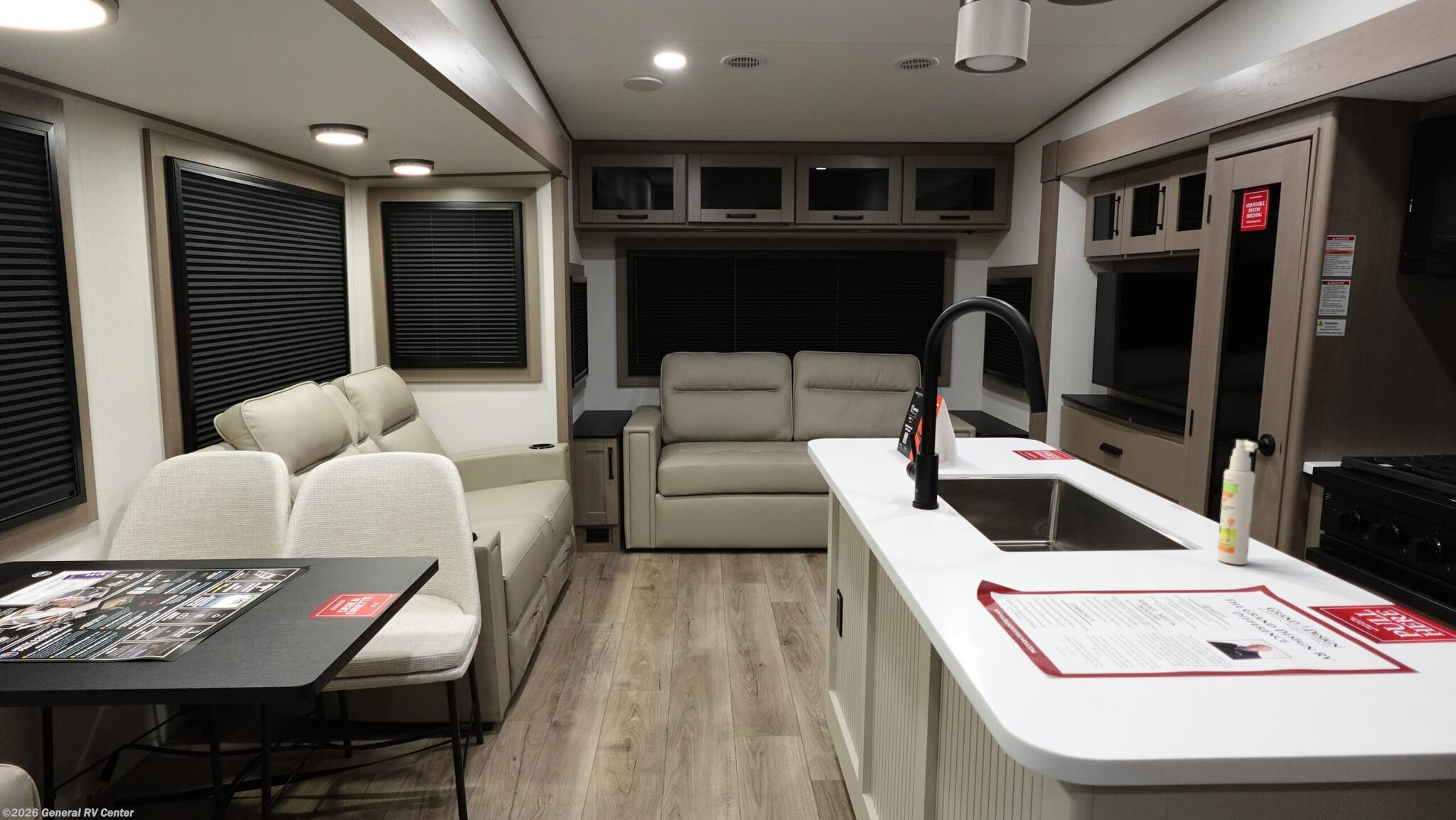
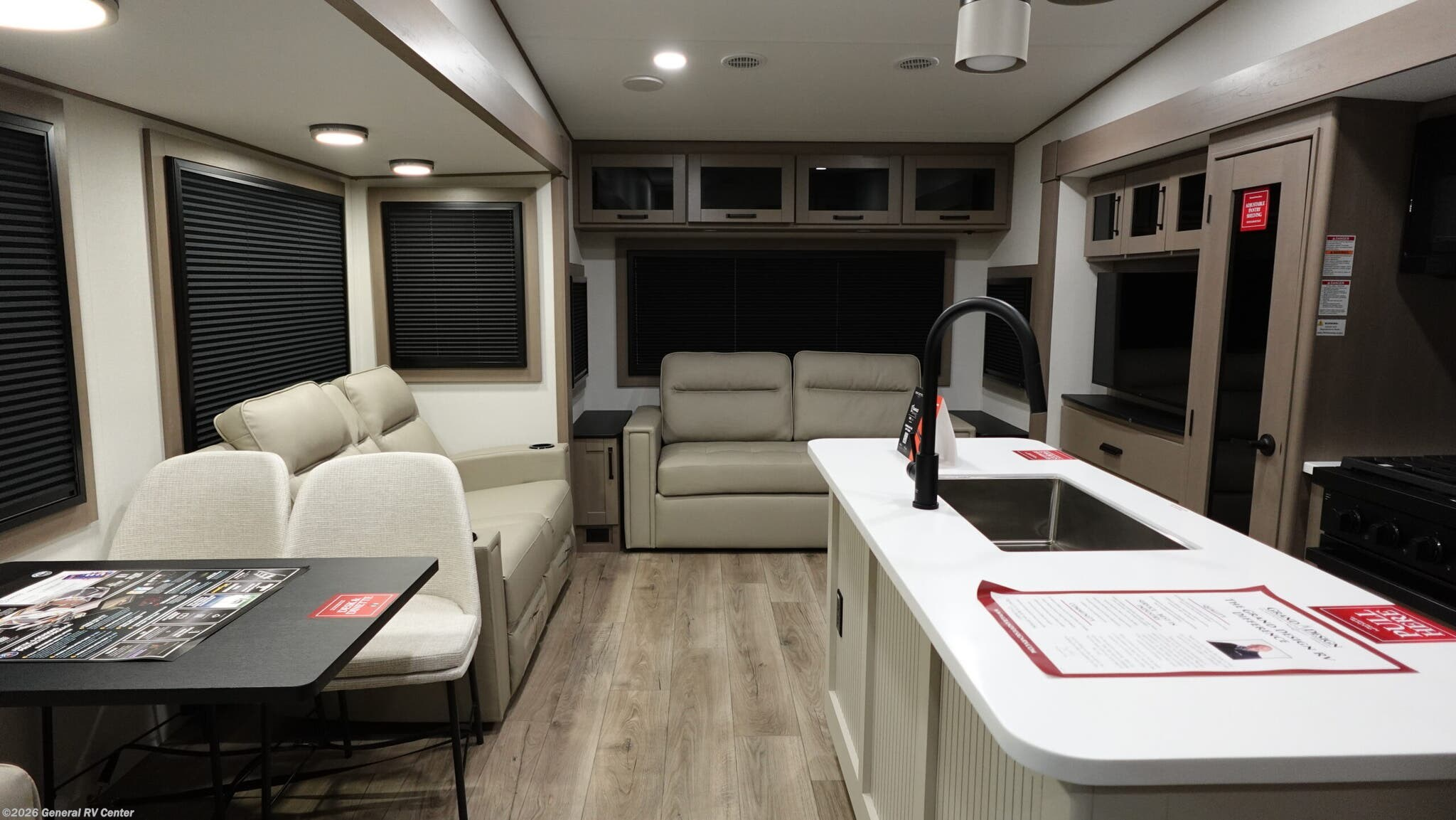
- spray bottle [1216,439,1259,565]
